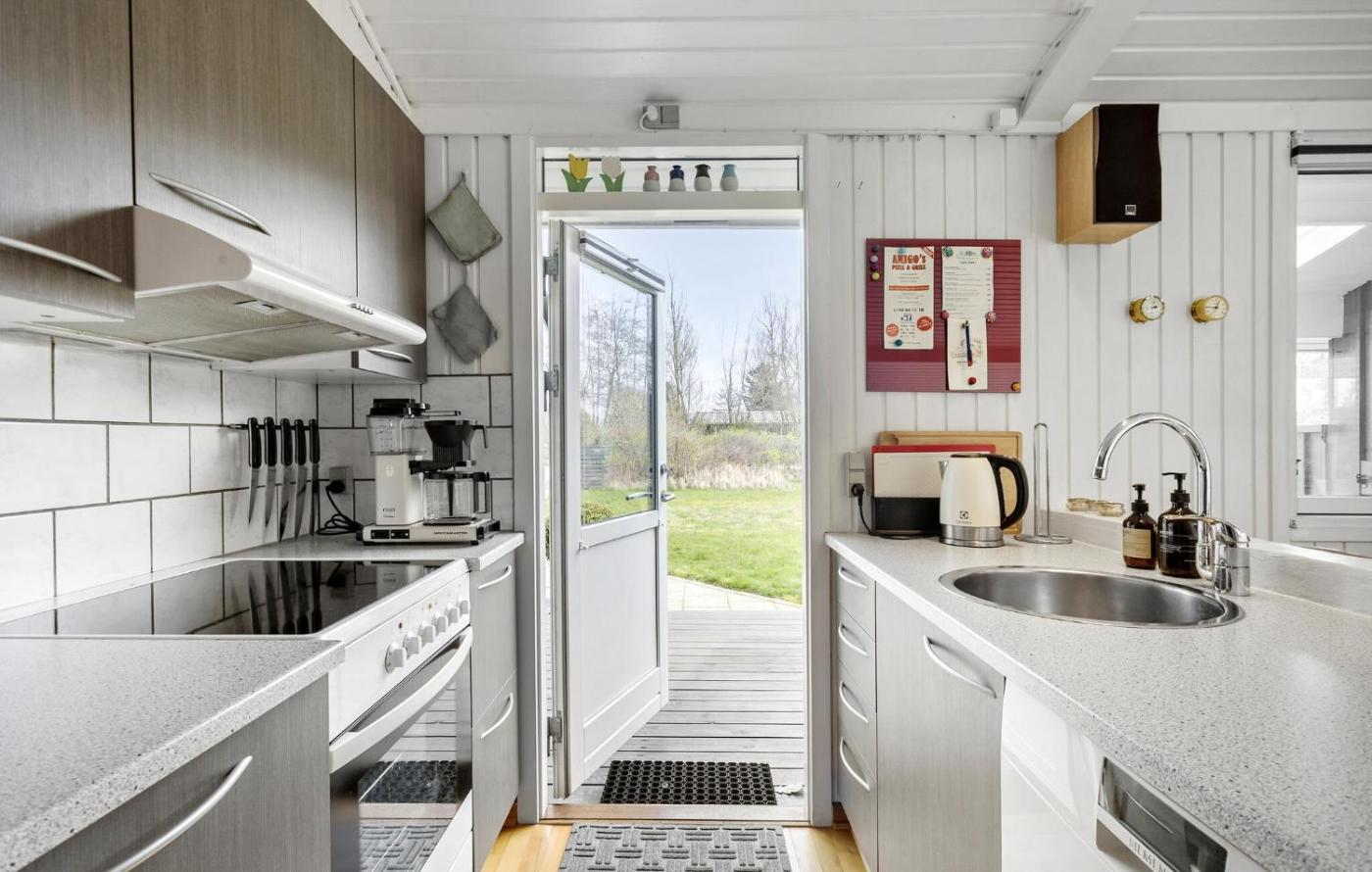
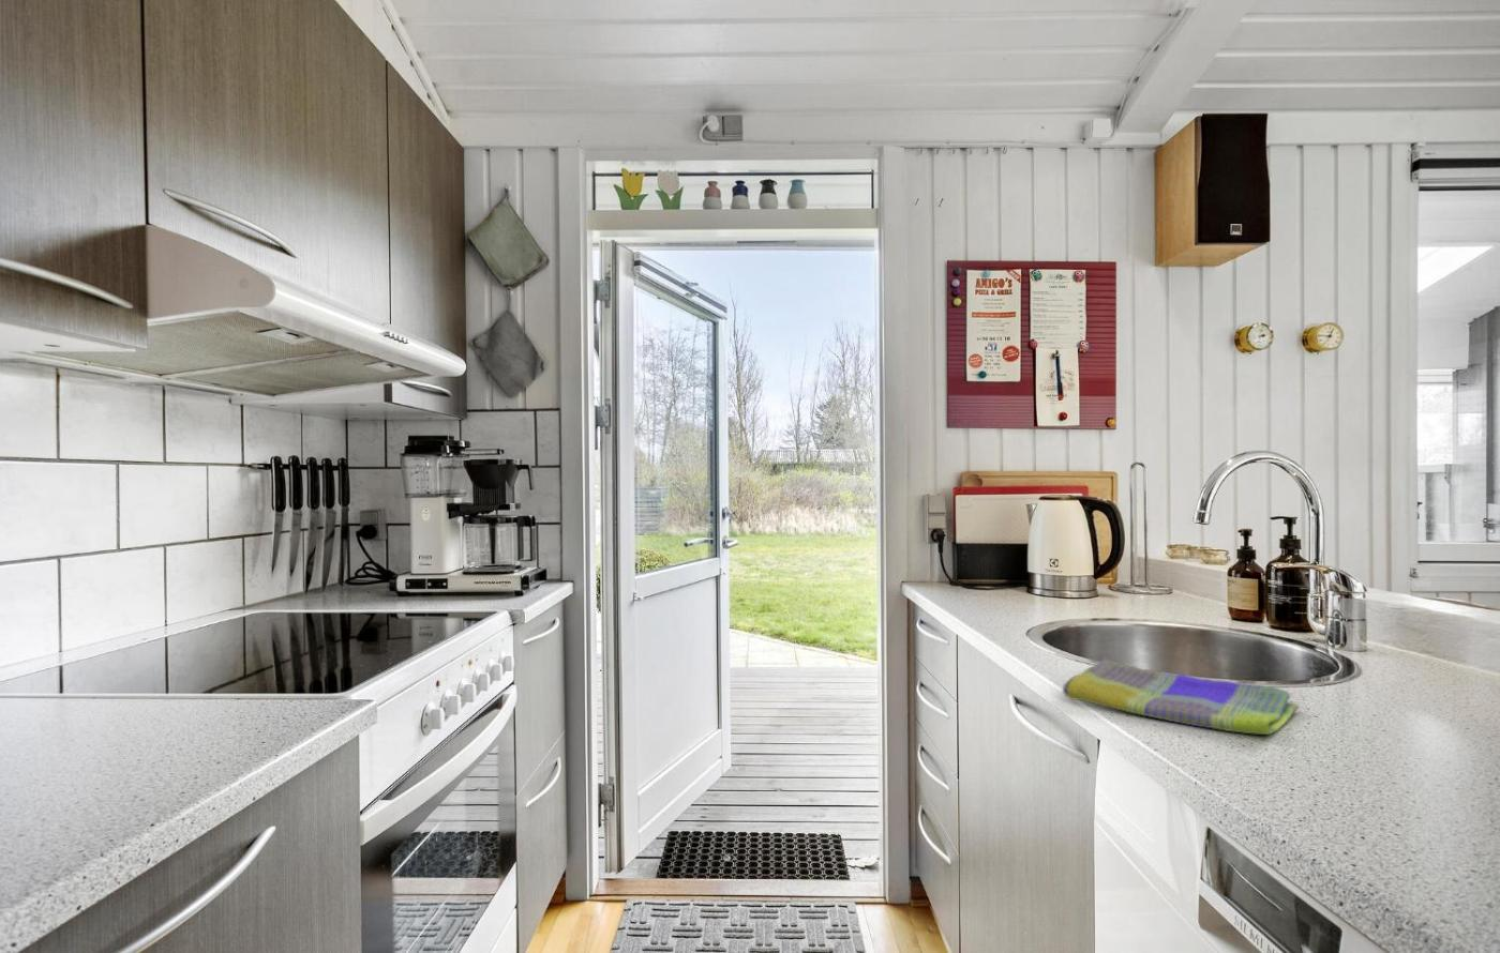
+ dish towel [1062,659,1301,736]
